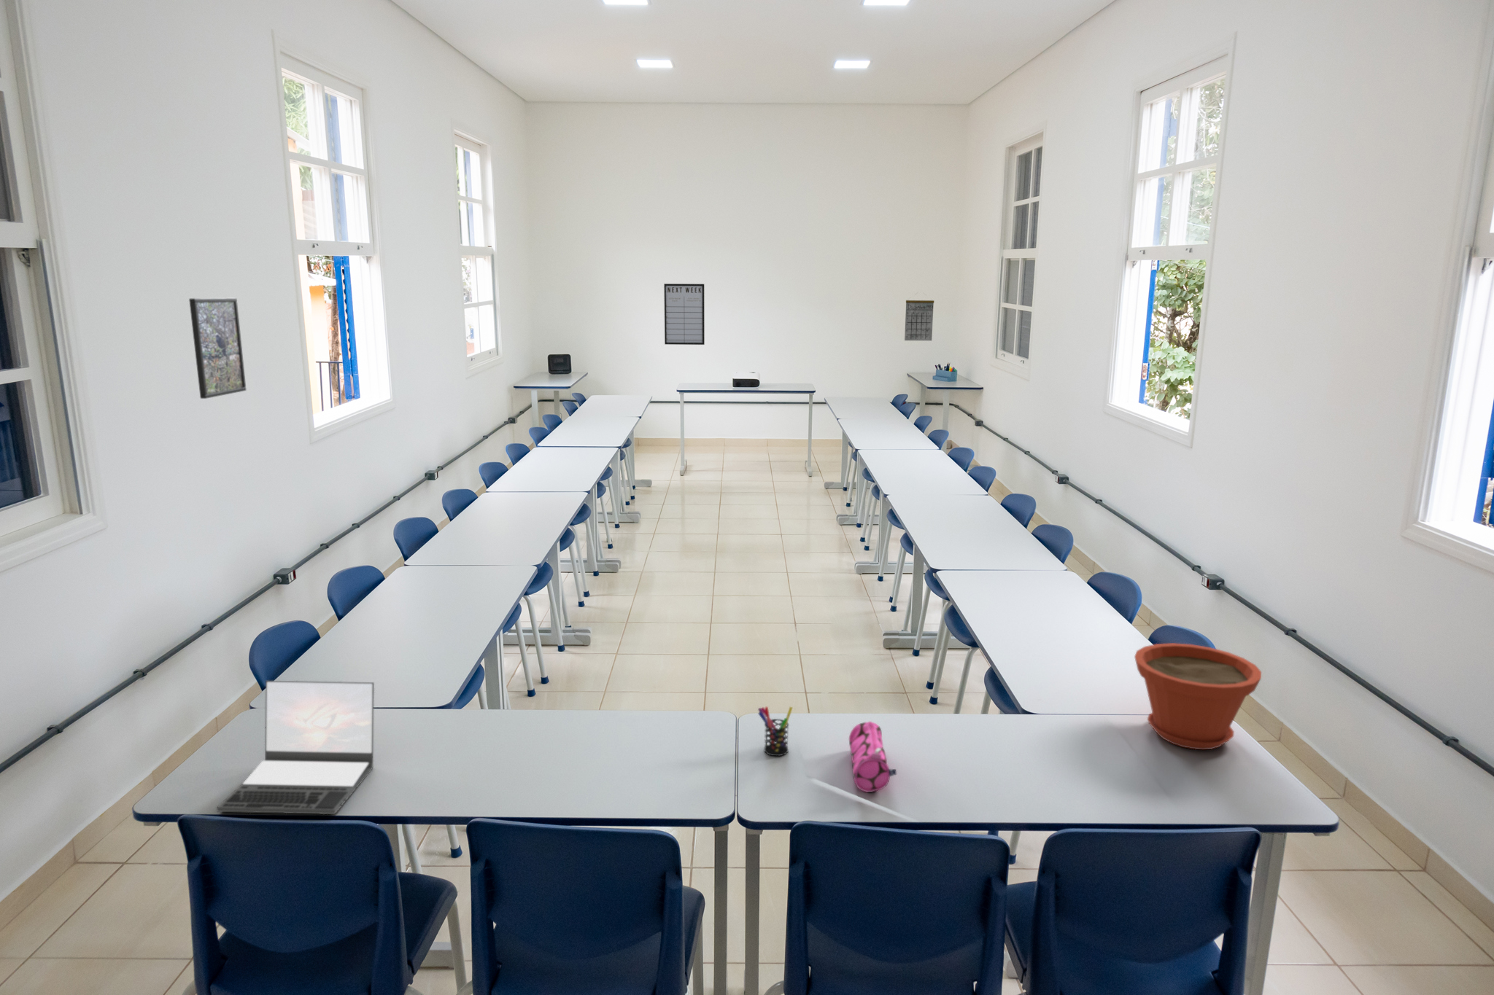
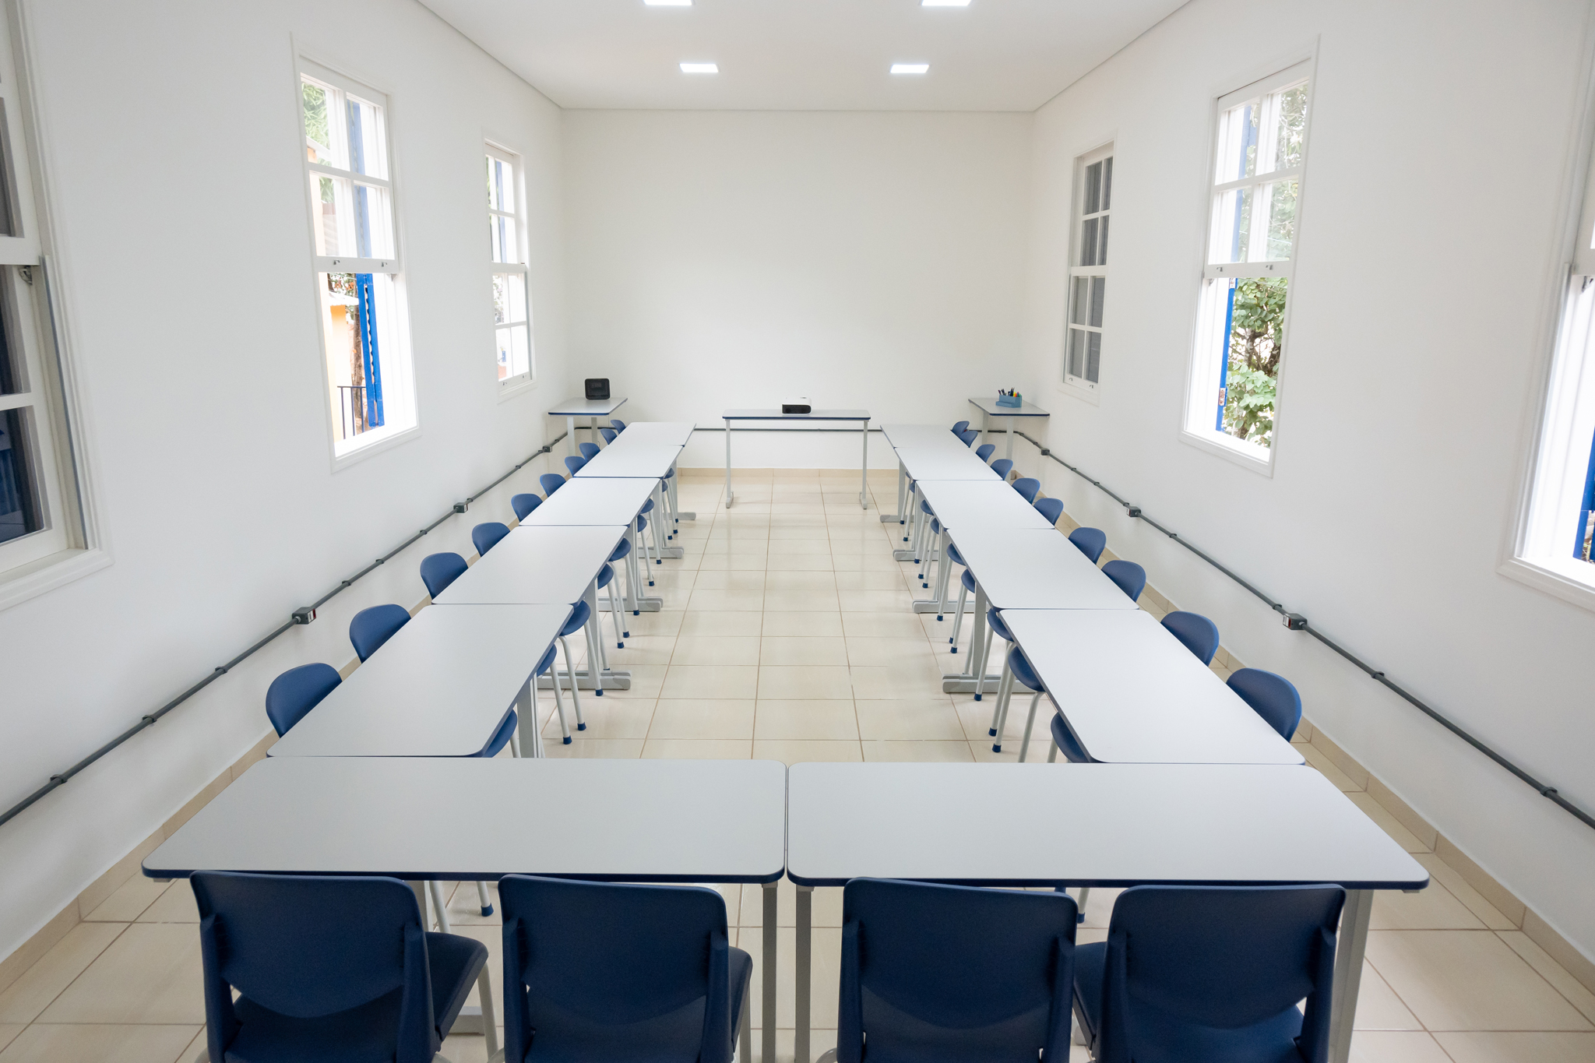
- writing board [663,283,705,345]
- calendar [904,292,934,341]
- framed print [188,298,248,400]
- pencil case [849,721,898,793]
- plant pot [1134,642,1262,750]
- laptop [215,680,375,815]
- pen holder [758,705,794,756]
